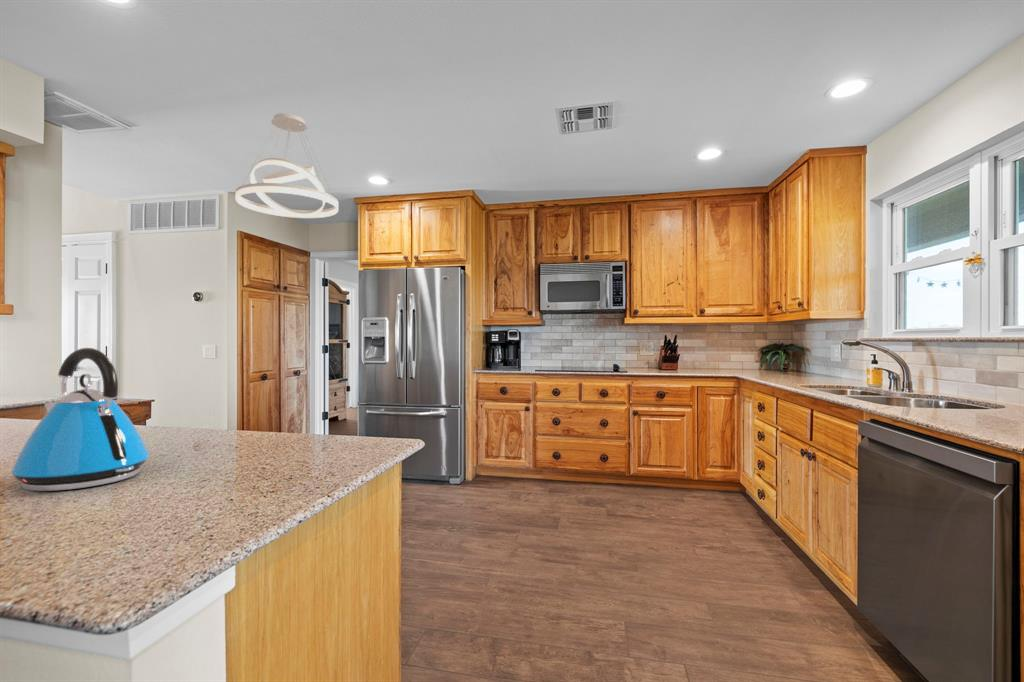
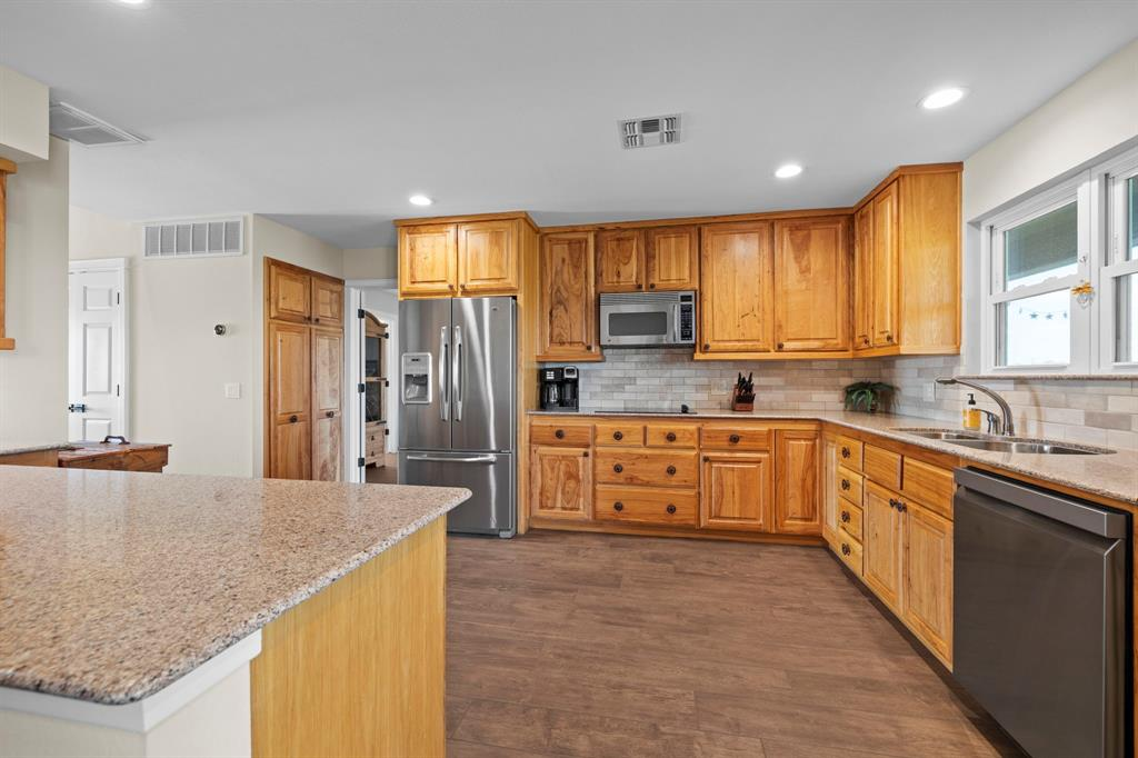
- pendant light [235,112,340,219]
- kettle [10,347,150,492]
